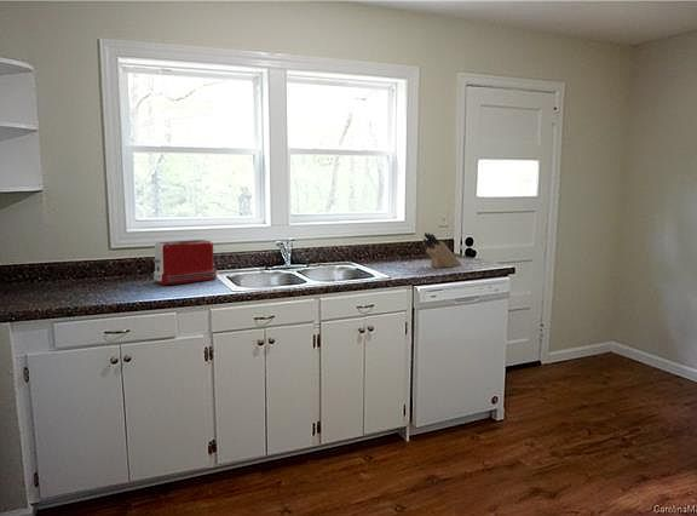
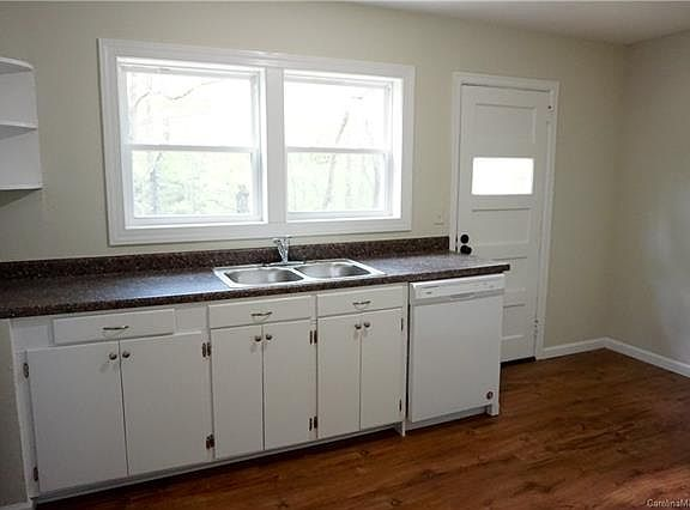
- knife block [422,231,462,269]
- toaster [151,239,217,286]
